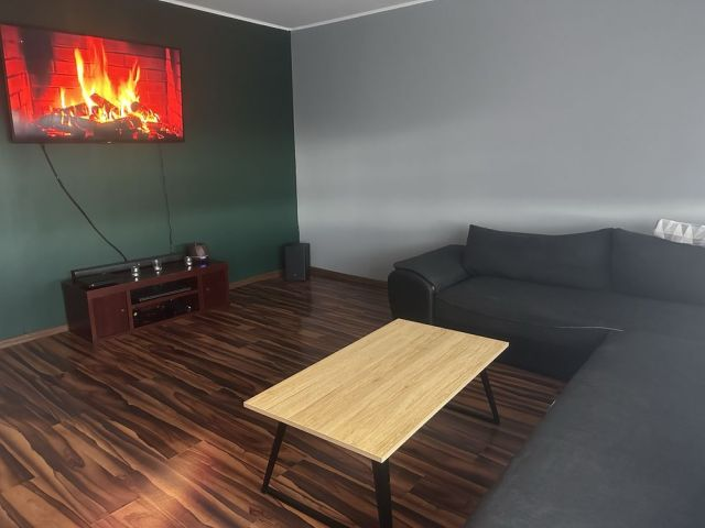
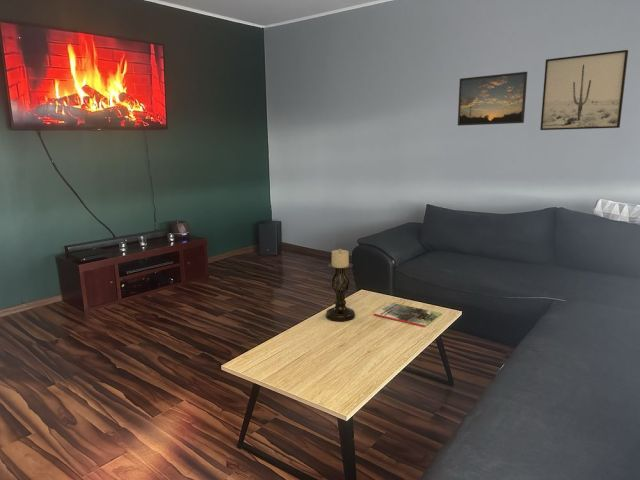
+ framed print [457,71,528,127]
+ magazine [373,302,442,328]
+ candle holder [325,248,356,322]
+ wall art [539,49,629,131]
